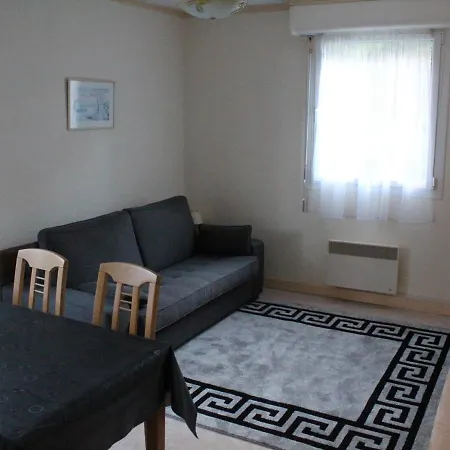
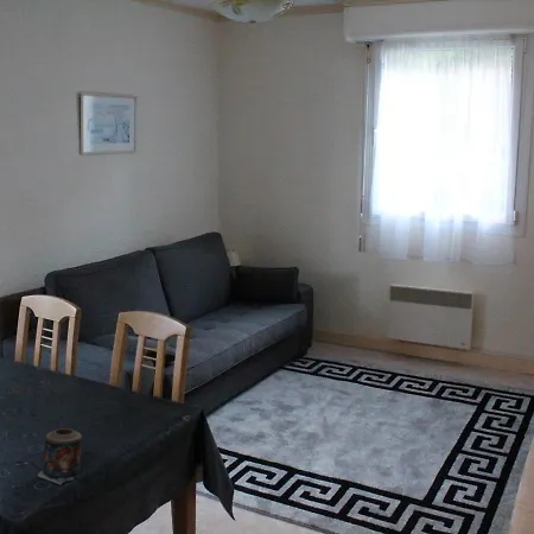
+ candle [37,427,83,485]
